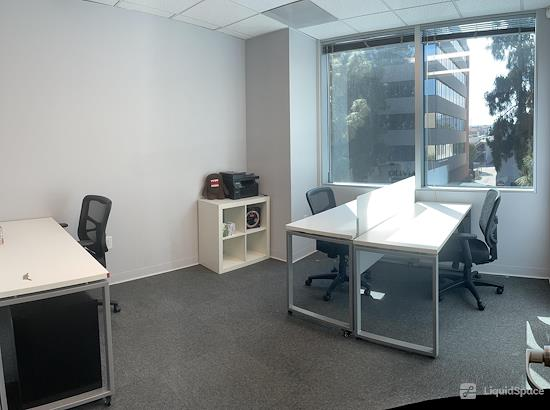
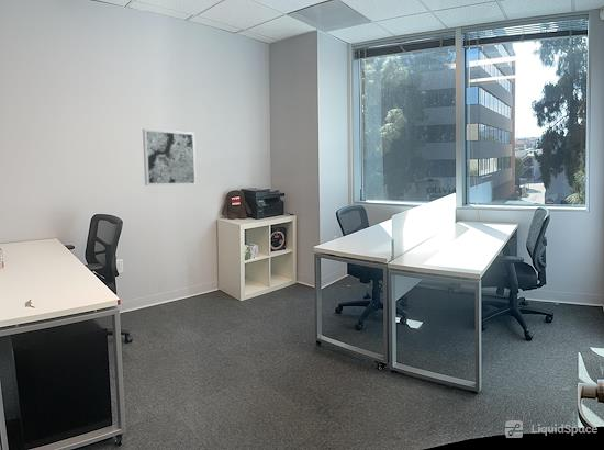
+ wall art [142,127,198,187]
